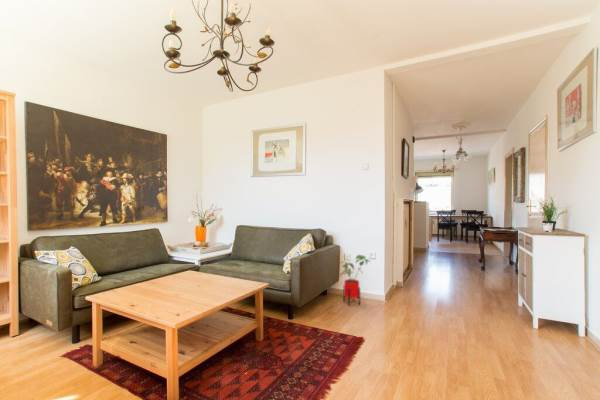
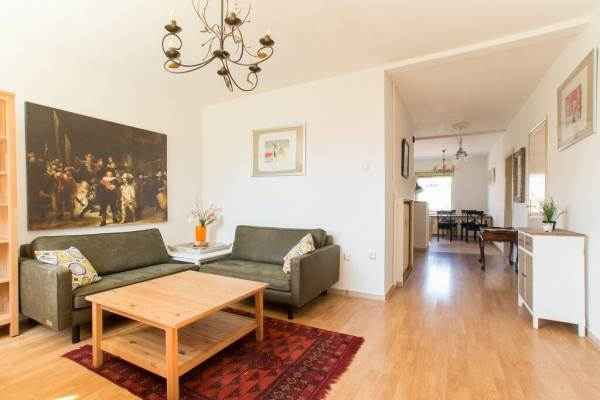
- house plant [339,254,370,307]
